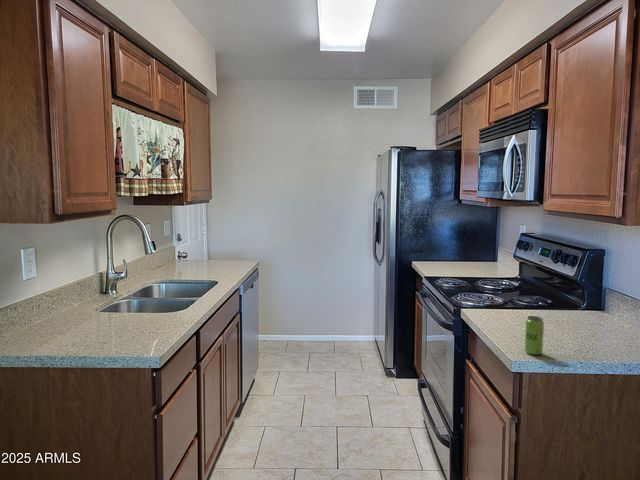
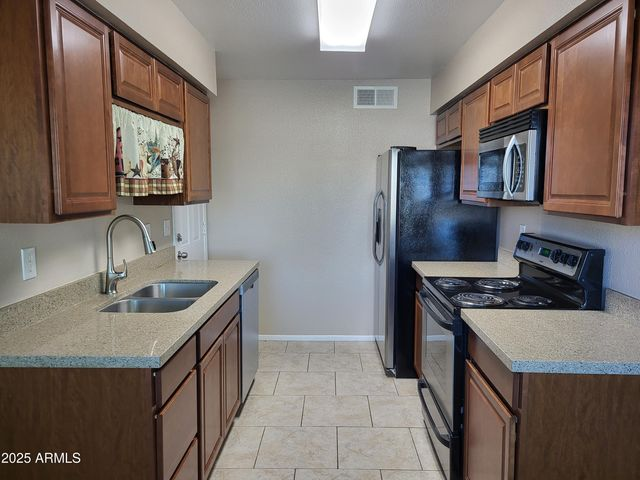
- beverage can [524,315,545,356]
